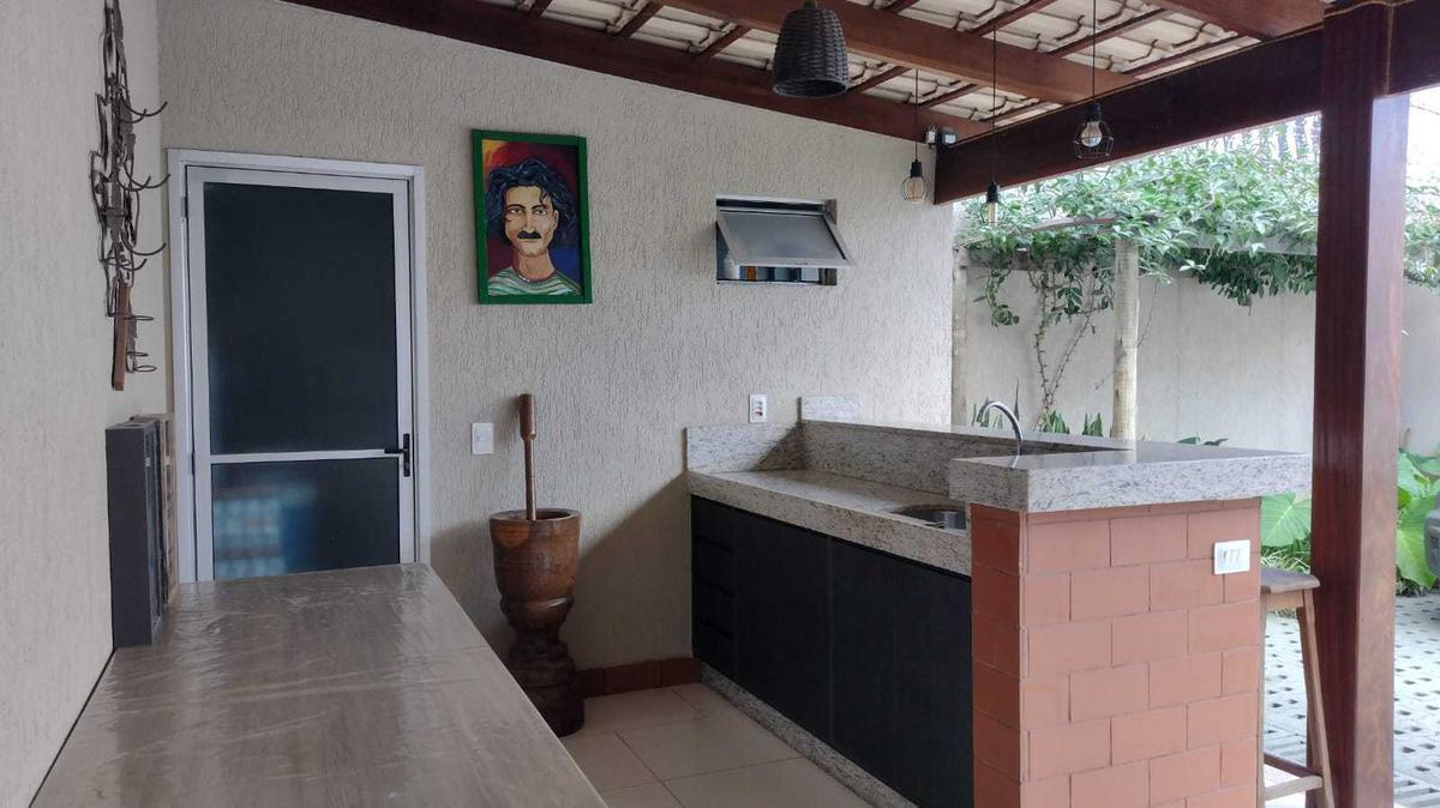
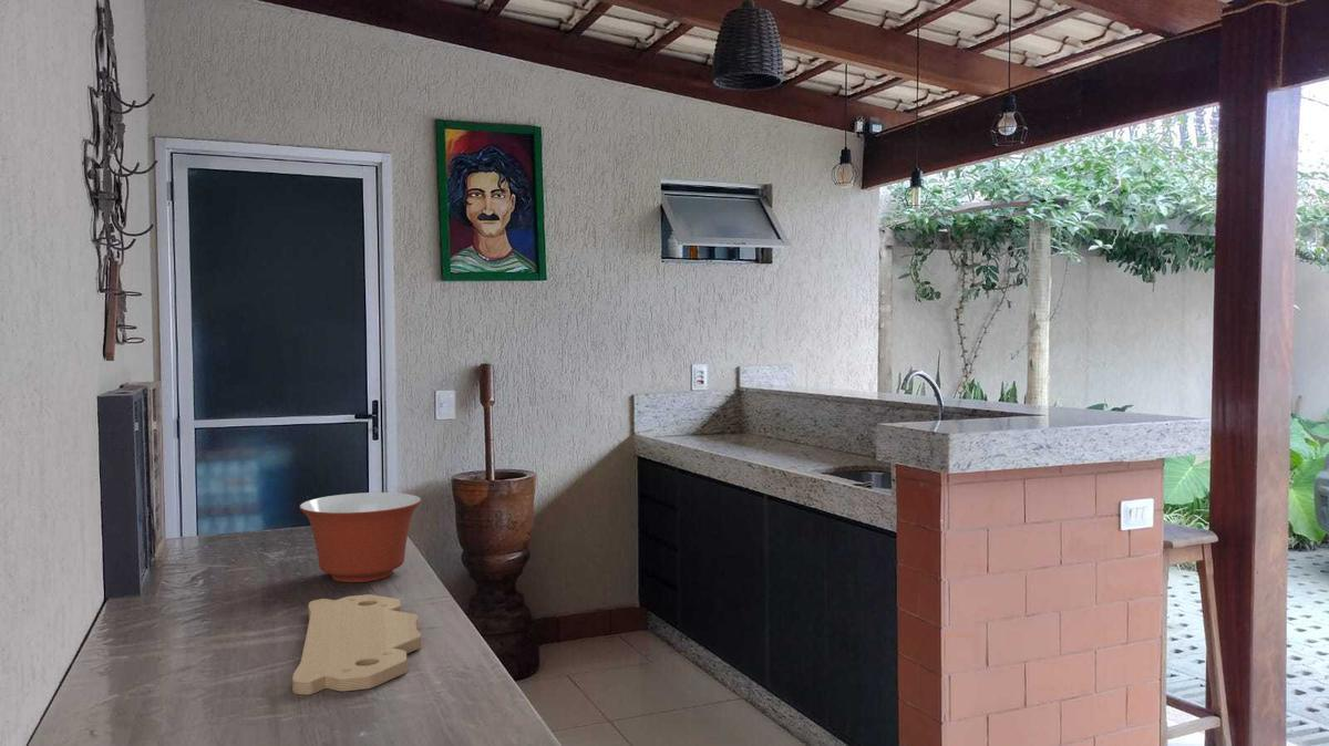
+ mixing bowl [298,491,422,583]
+ cutting board [291,593,422,695]
